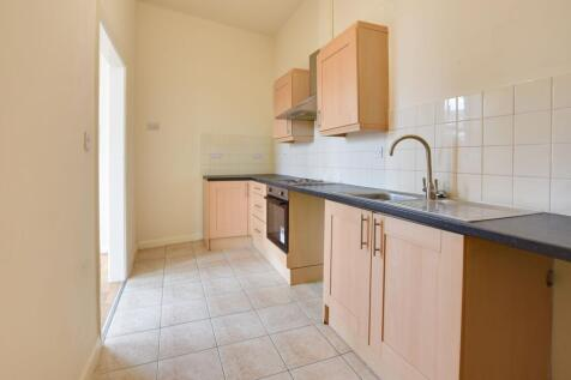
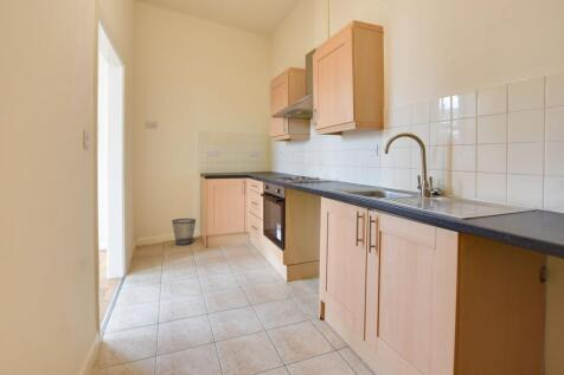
+ wastebasket [171,218,197,246]
